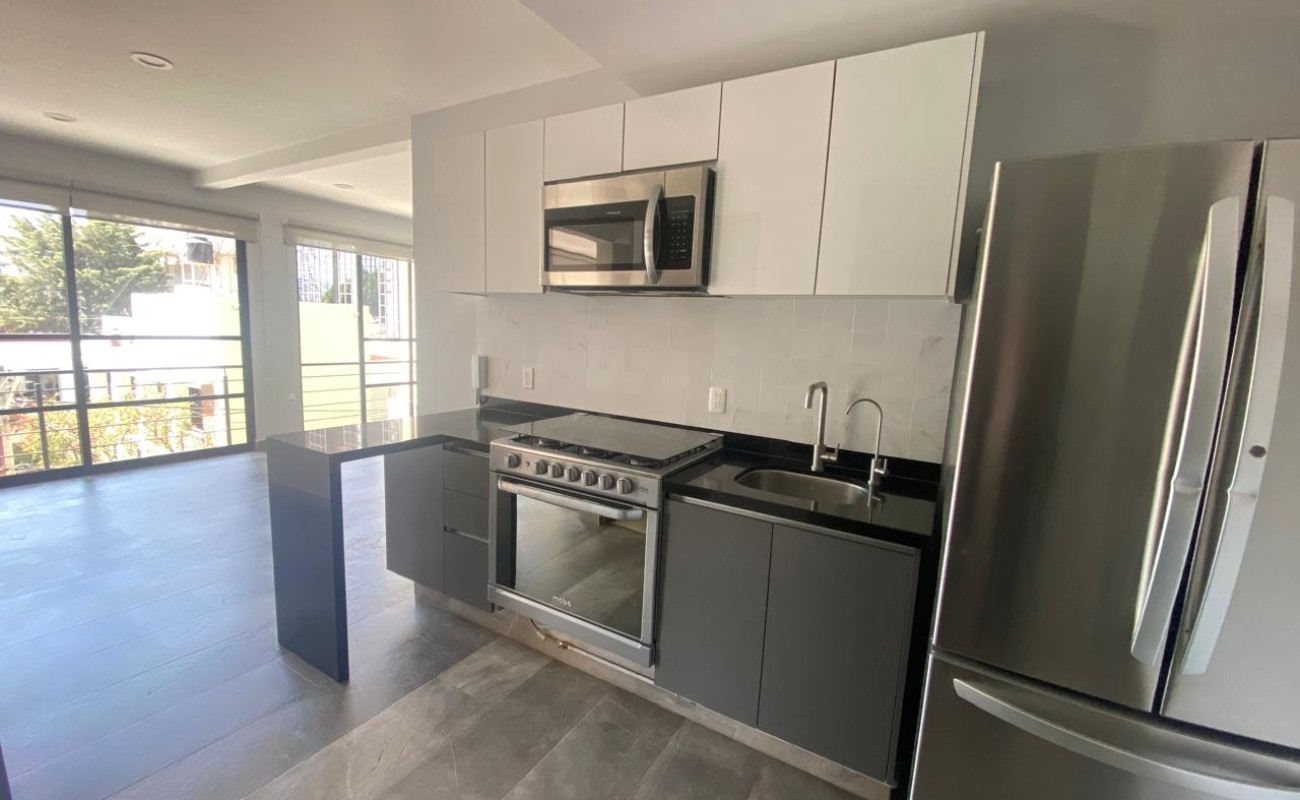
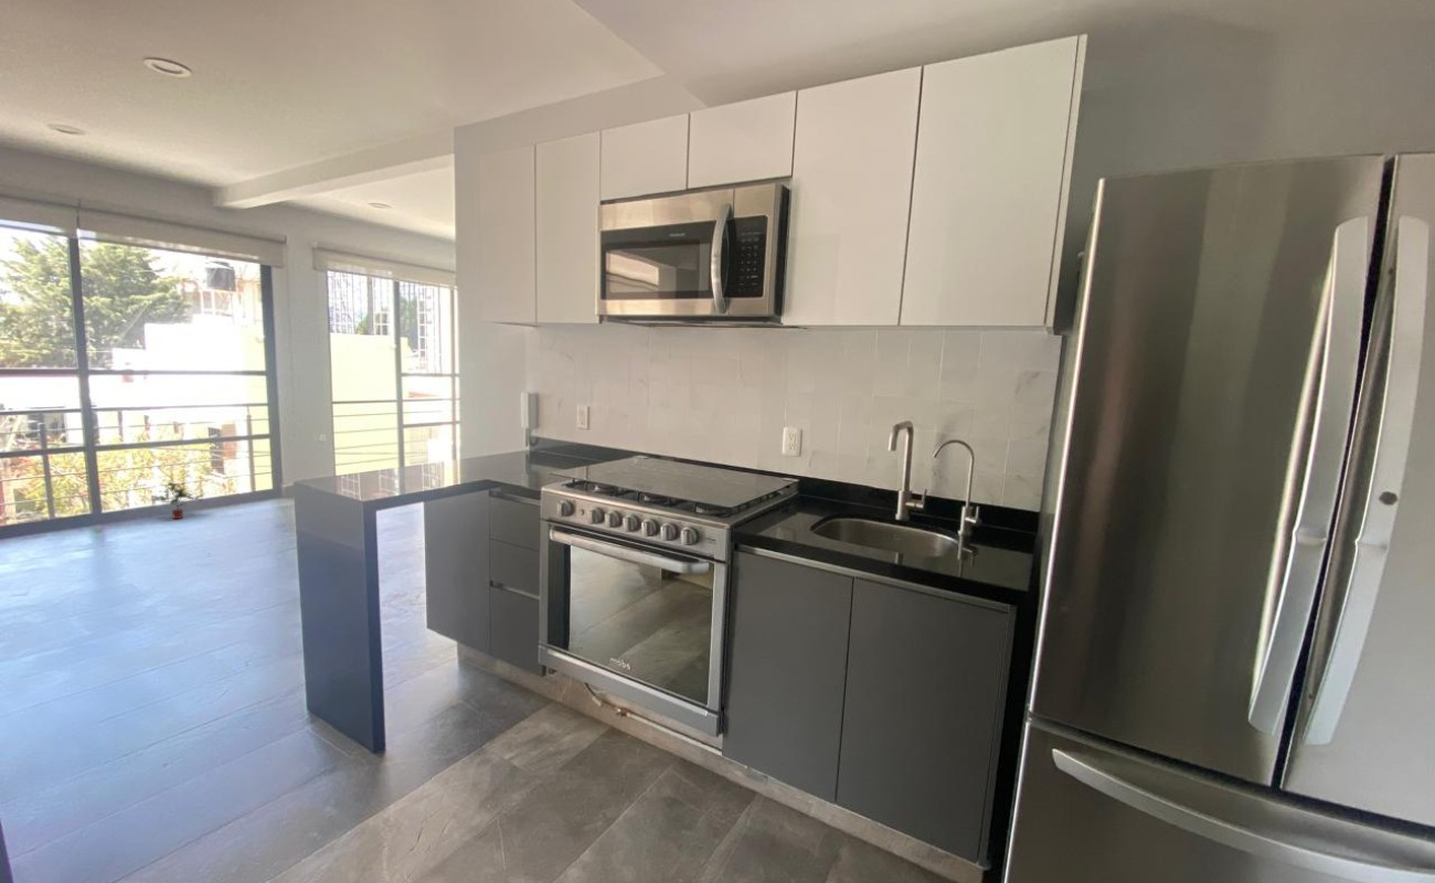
+ potted plant [148,481,205,520]
